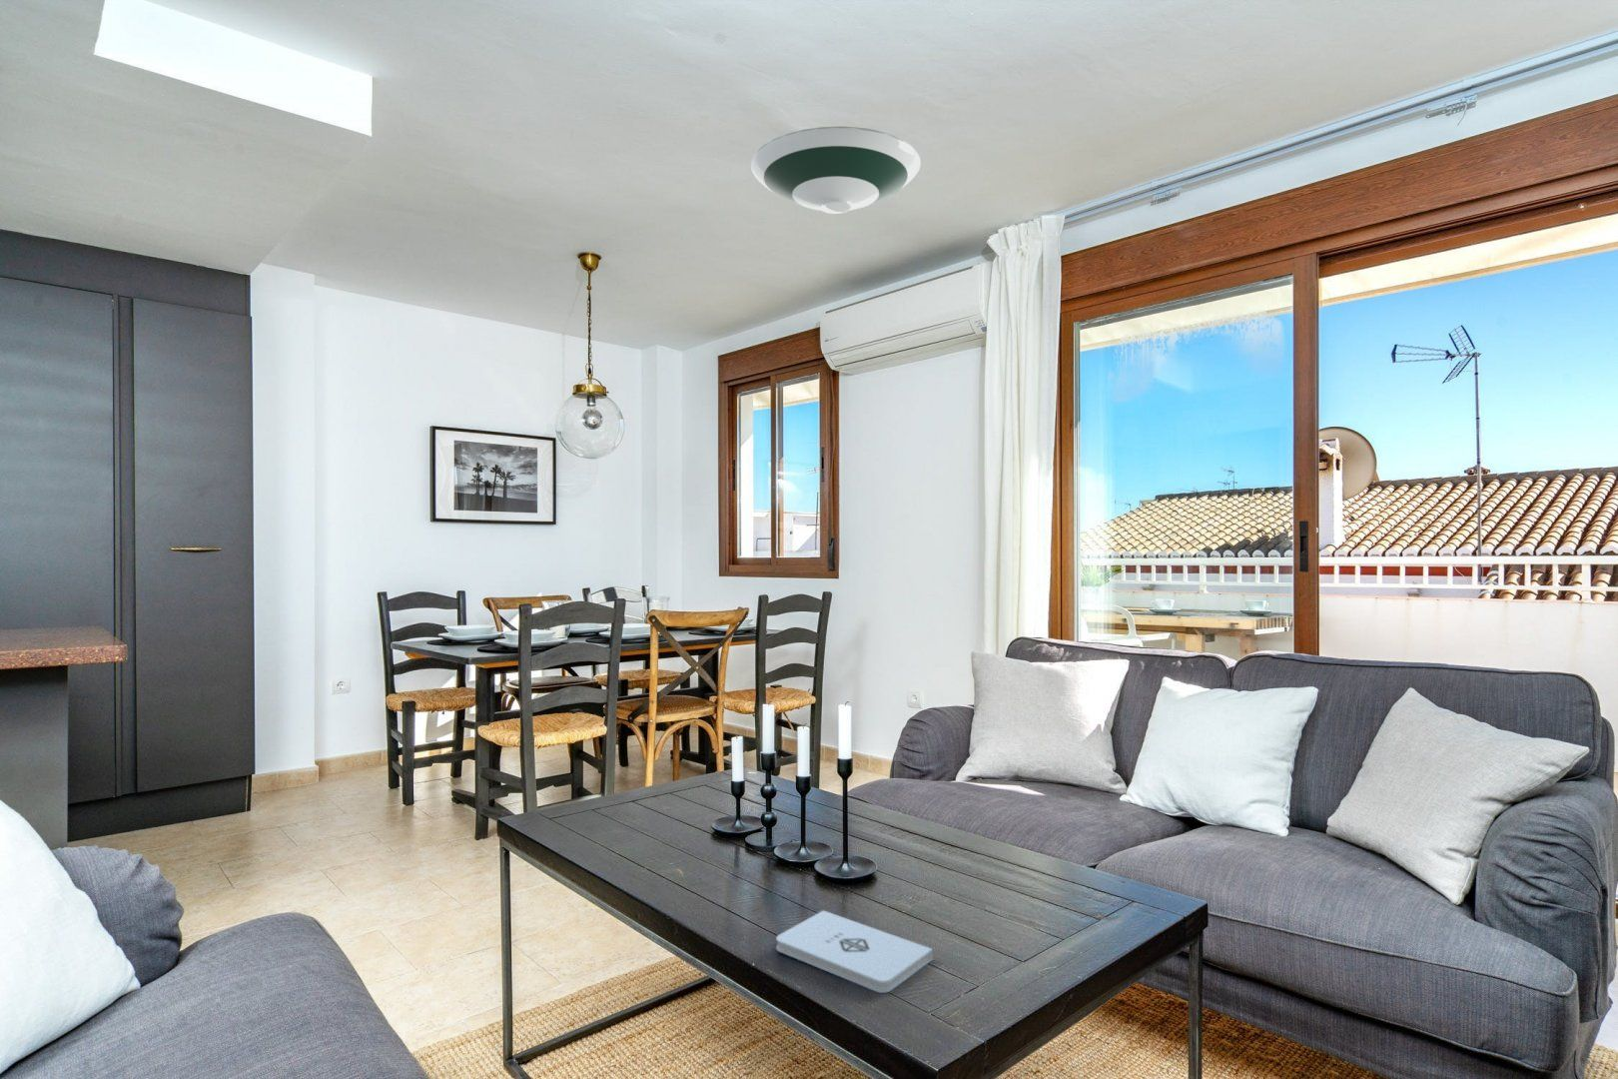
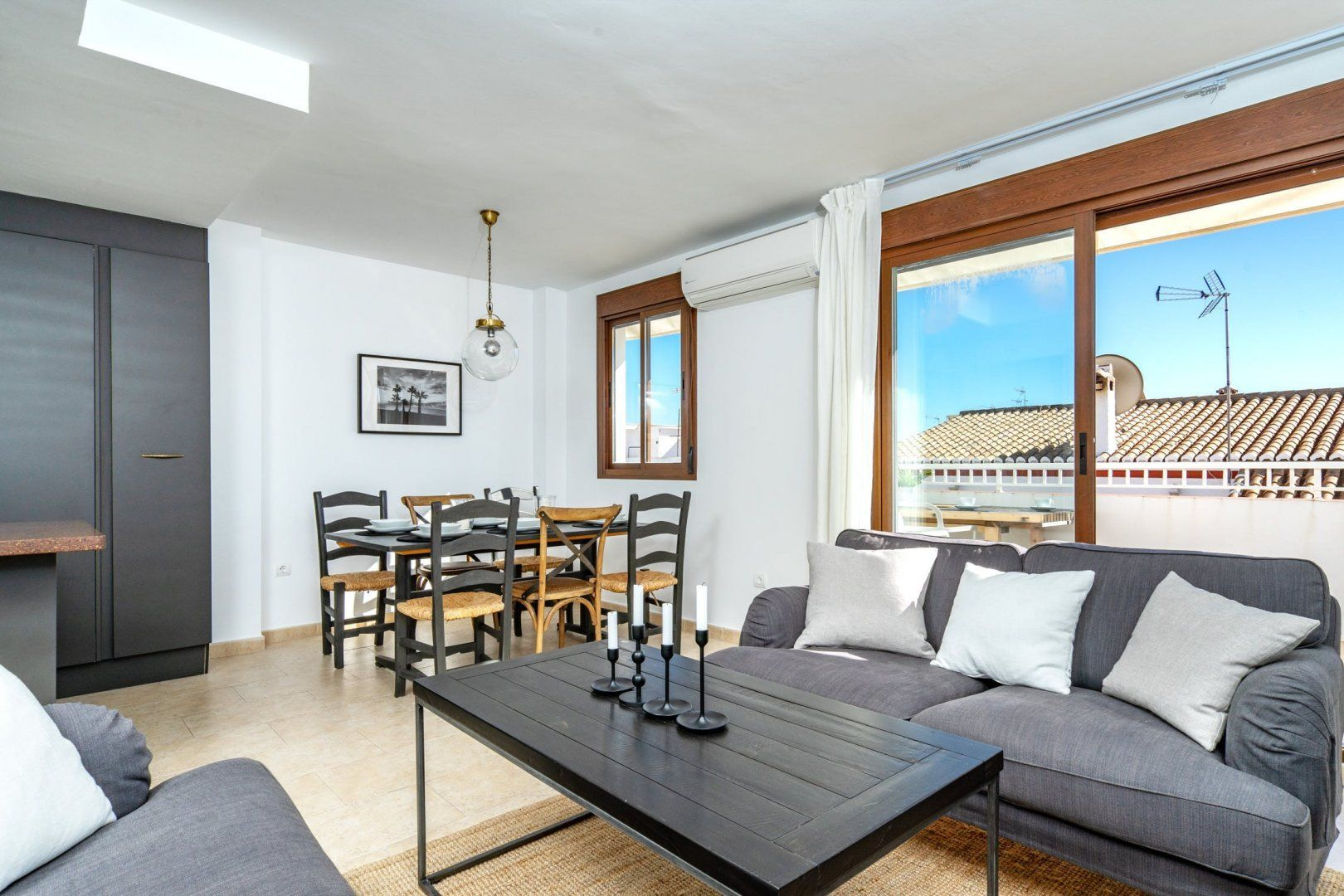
- notepad [775,909,933,993]
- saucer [750,125,922,214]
